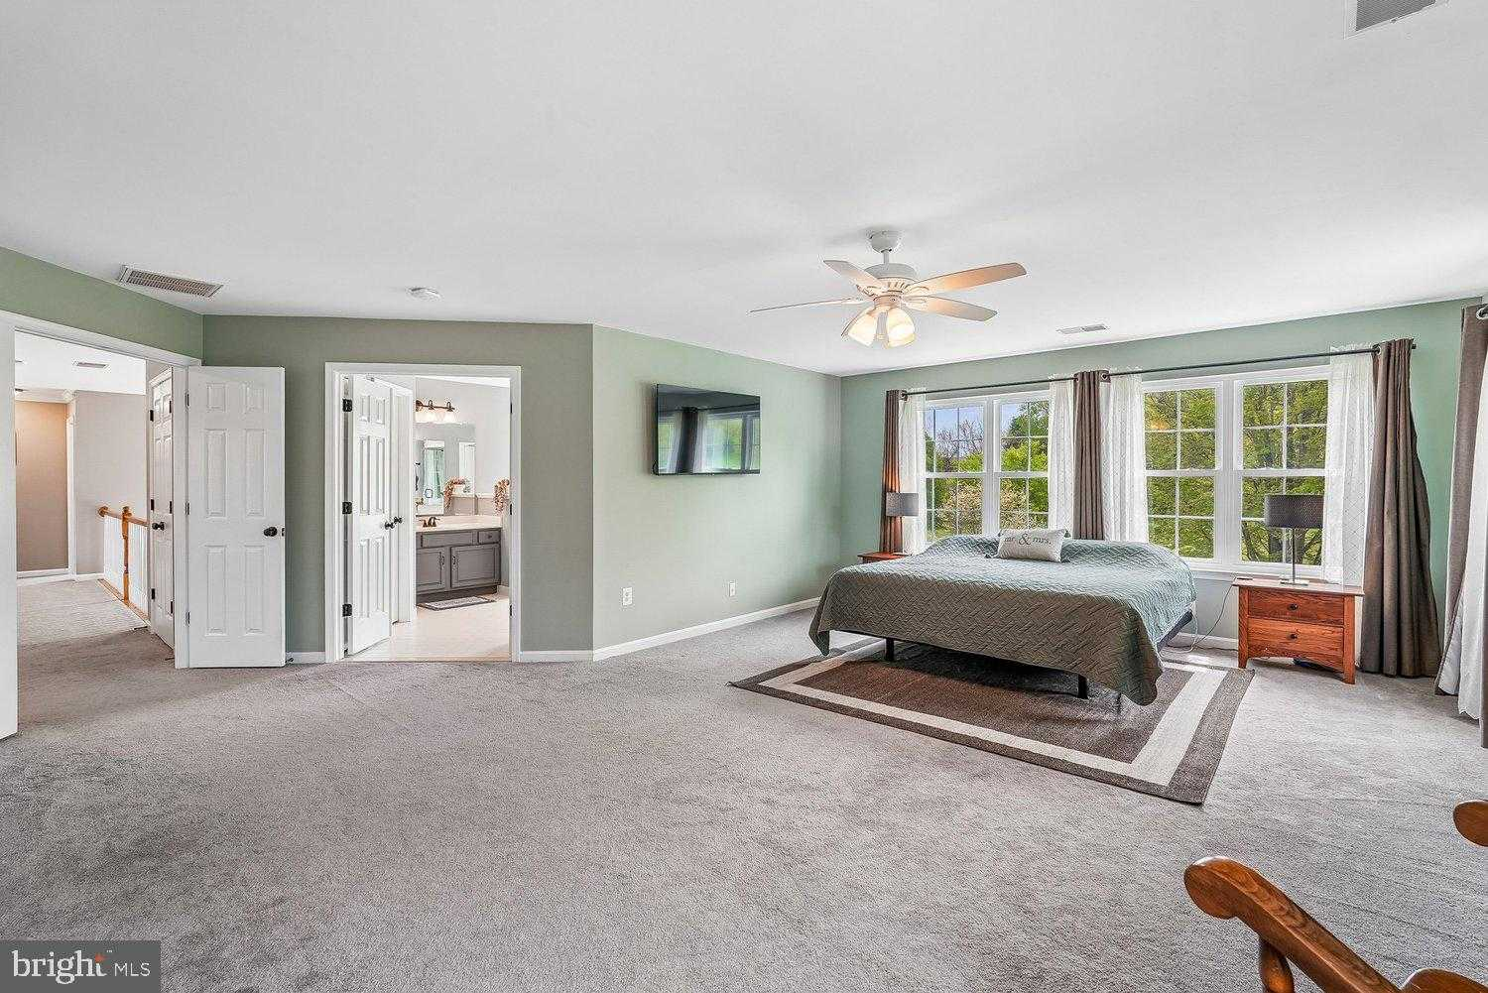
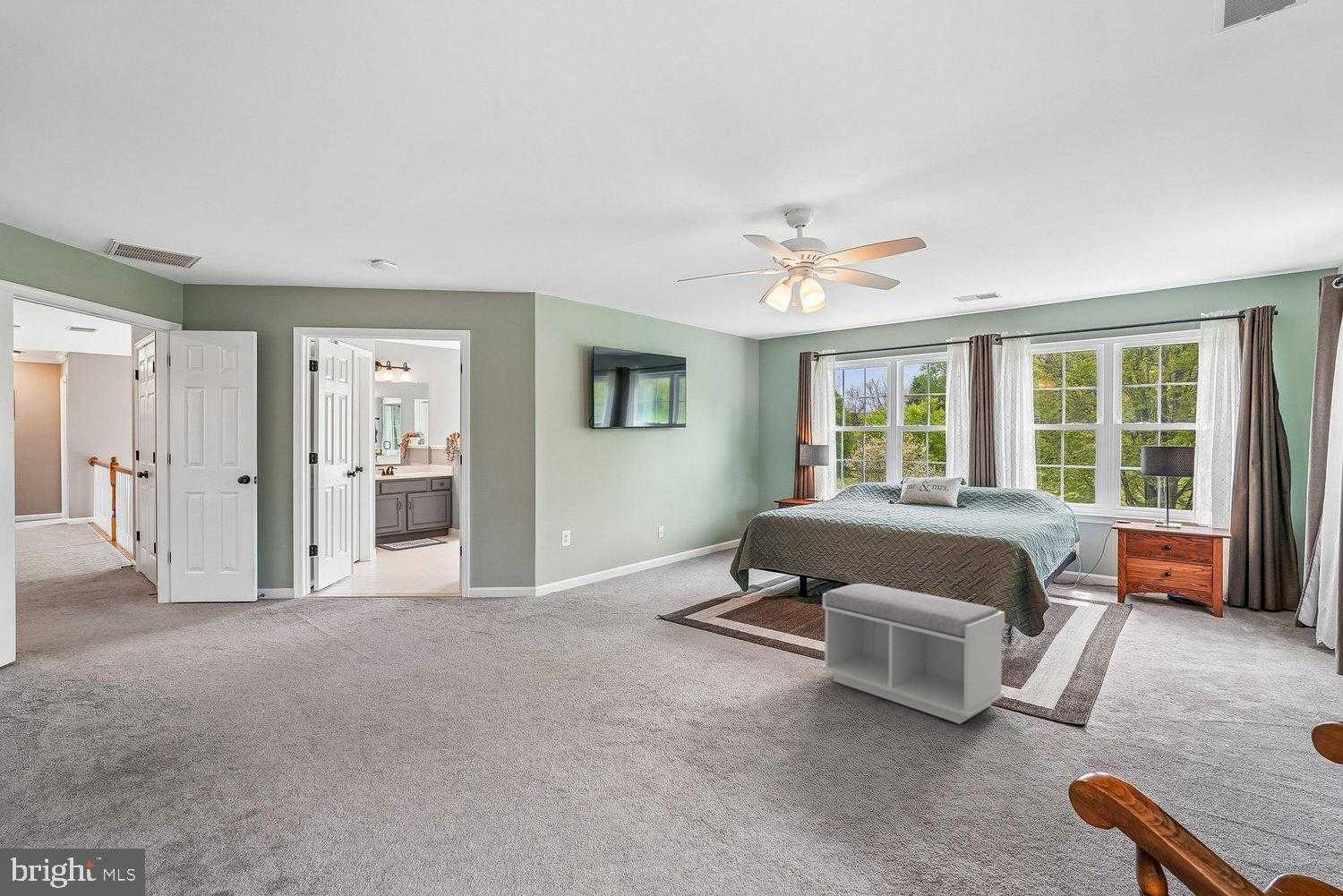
+ bench [821,583,1005,725]
